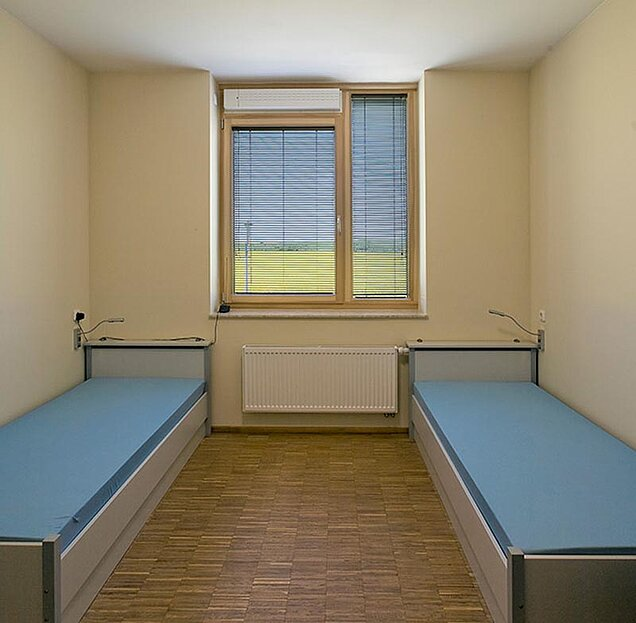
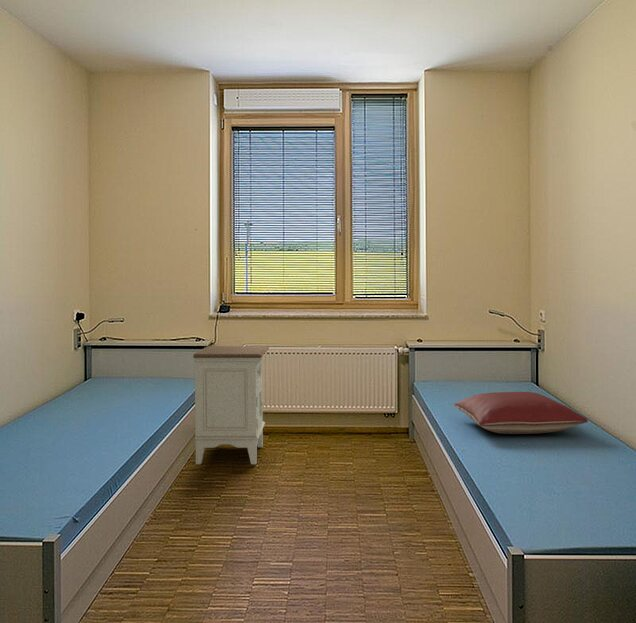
+ pillow [454,391,589,435]
+ nightstand [192,345,270,465]
